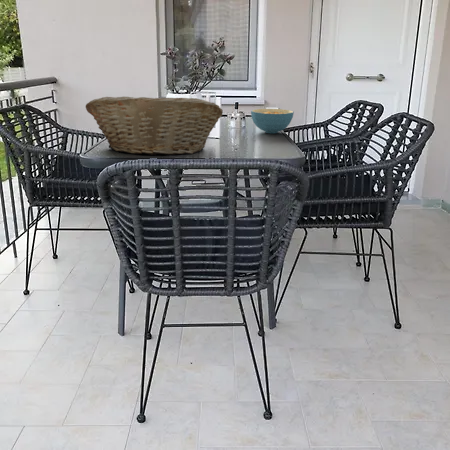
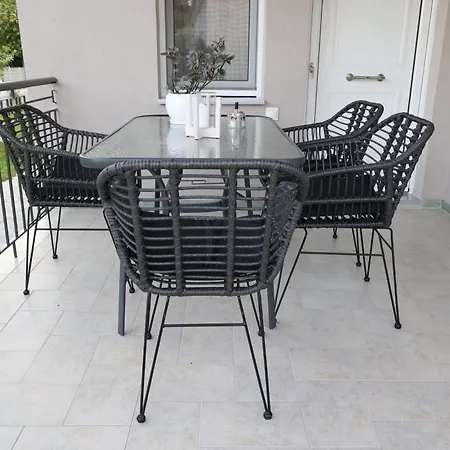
- cereal bowl [250,108,295,134]
- fruit basket [85,96,224,156]
